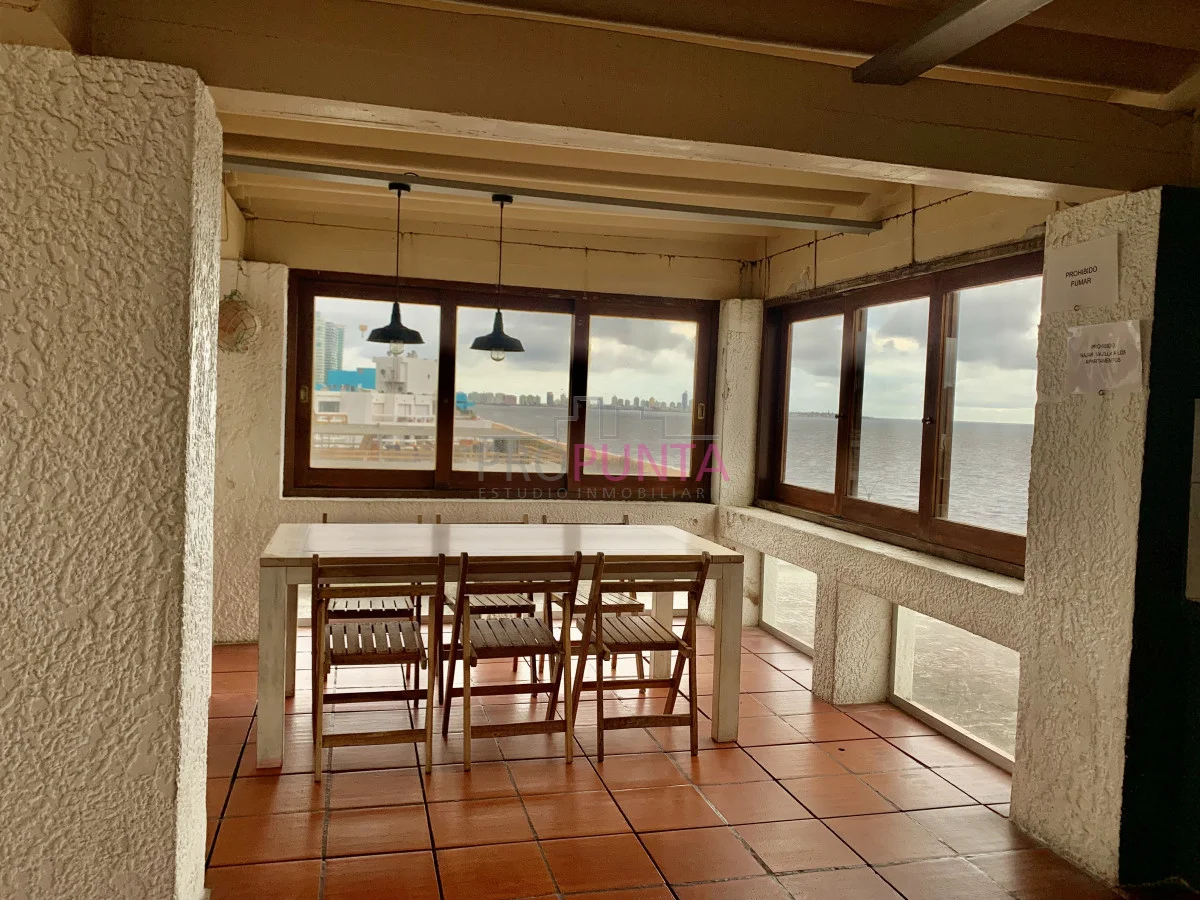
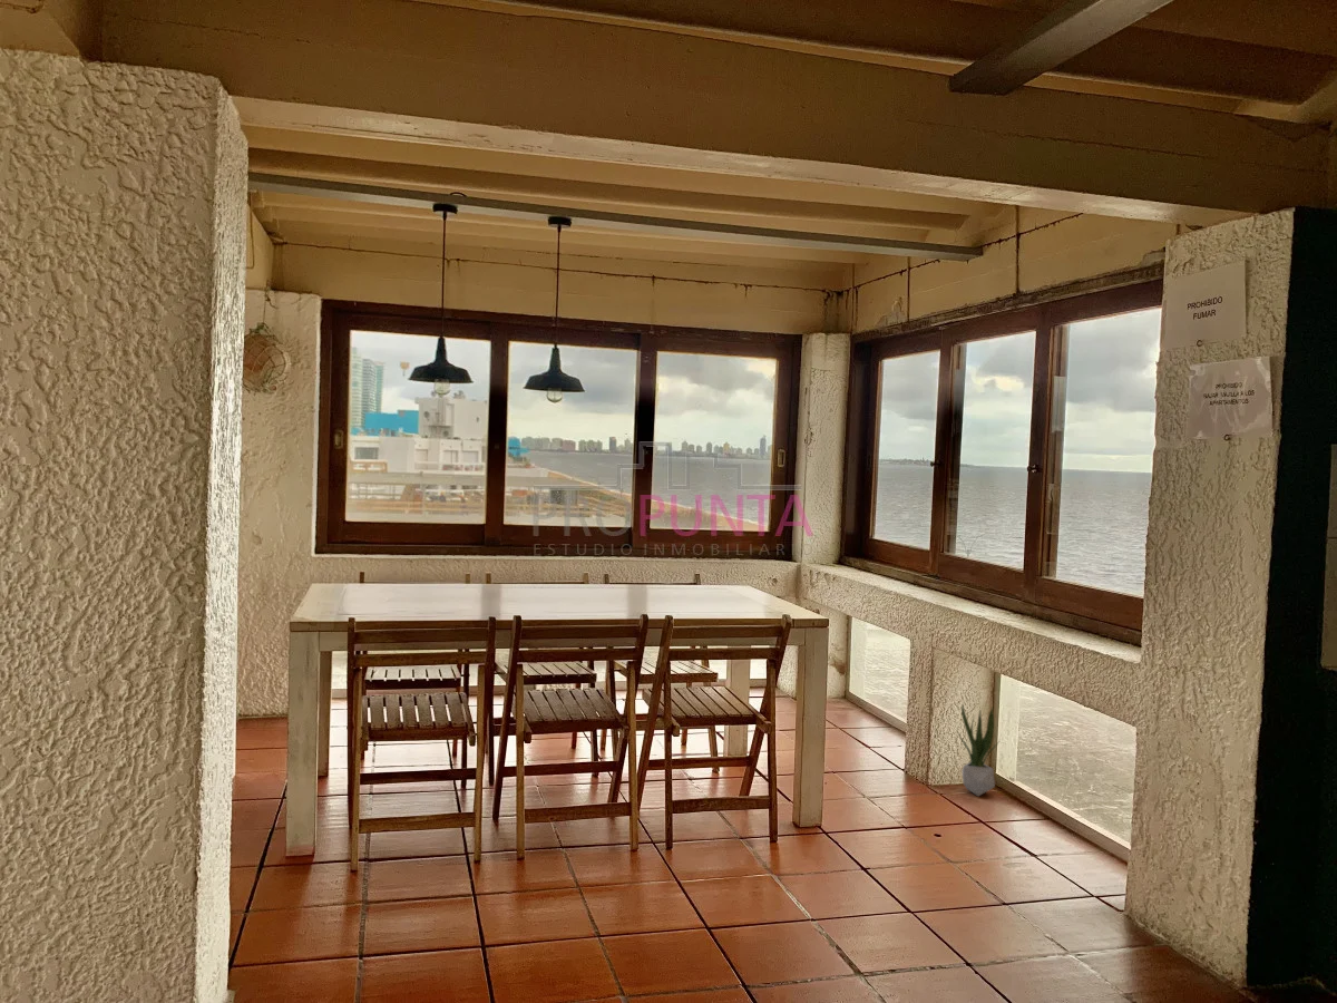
+ potted plant [957,702,1003,797]
